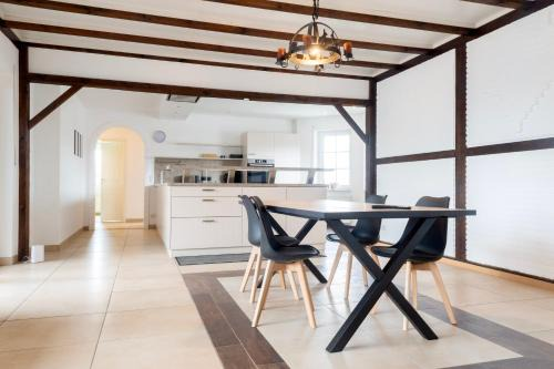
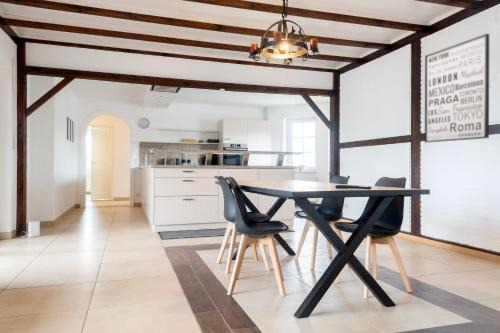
+ wall art [424,33,490,143]
